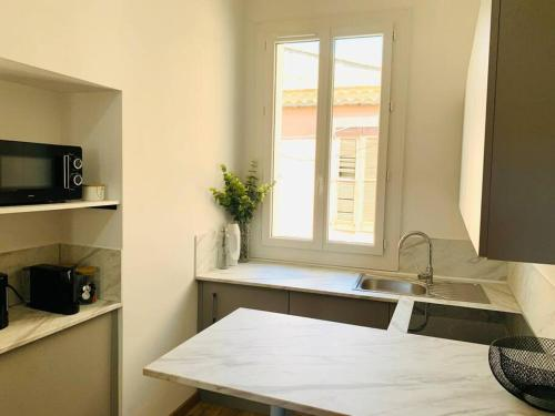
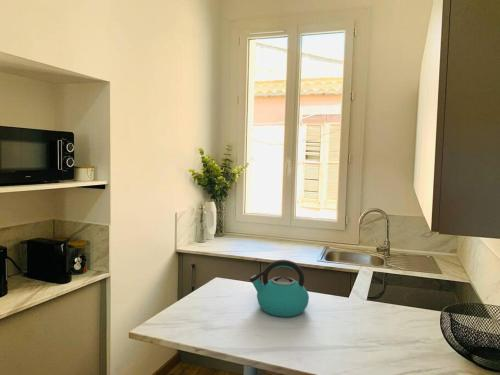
+ kettle [249,259,310,318]
